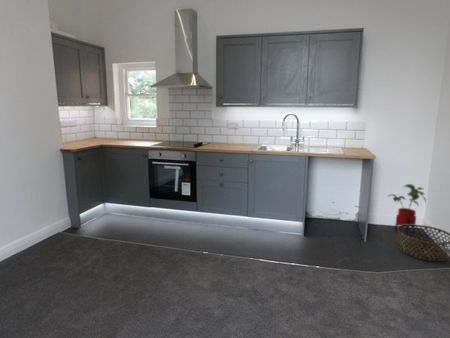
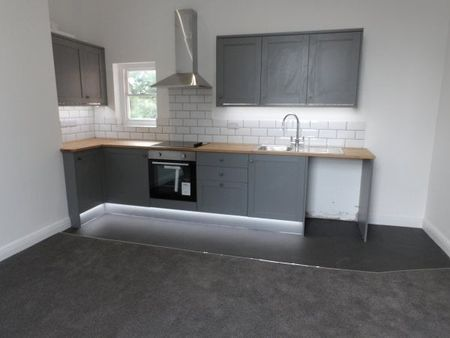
- house plant [387,183,427,236]
- basket [396,224,450,262]
